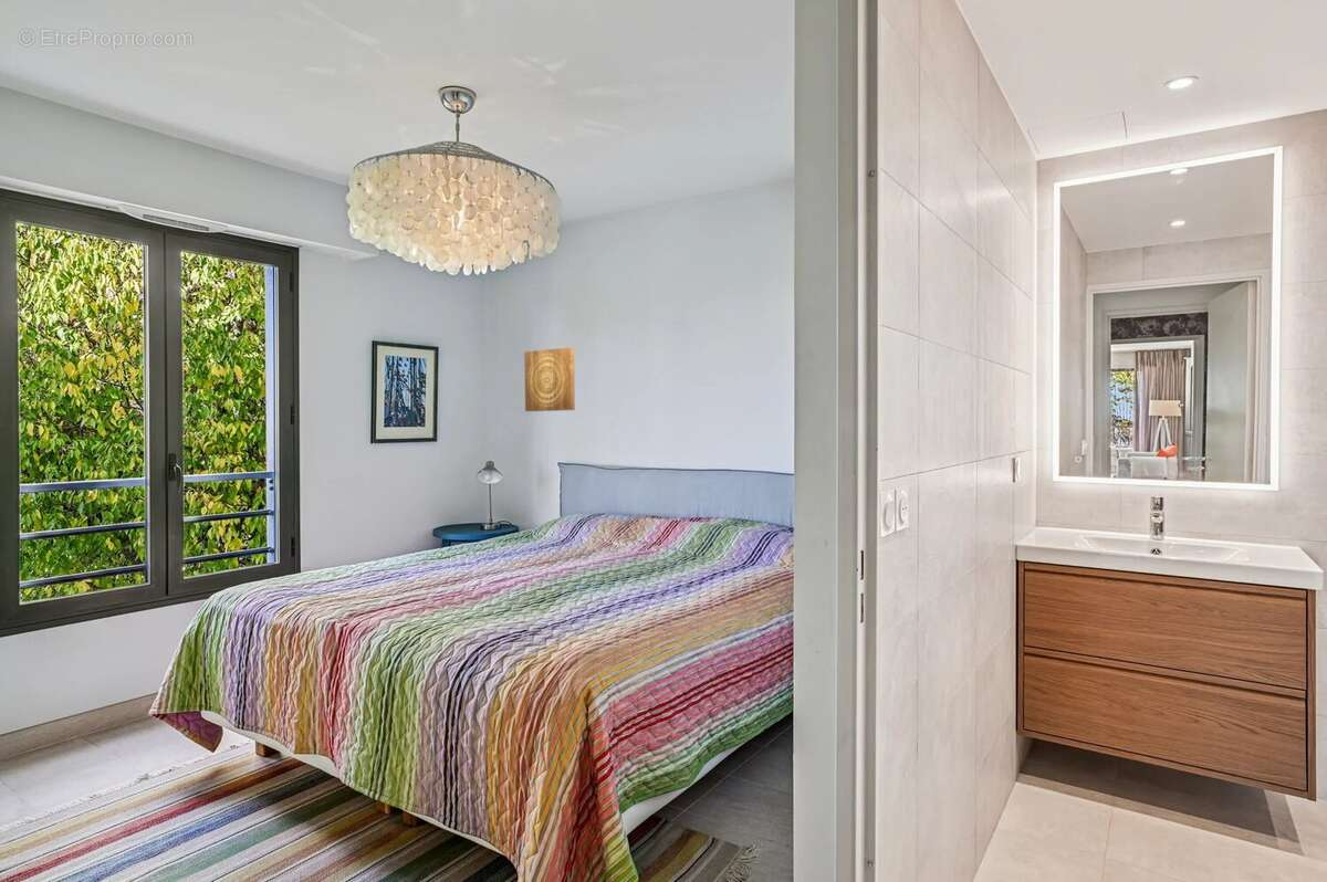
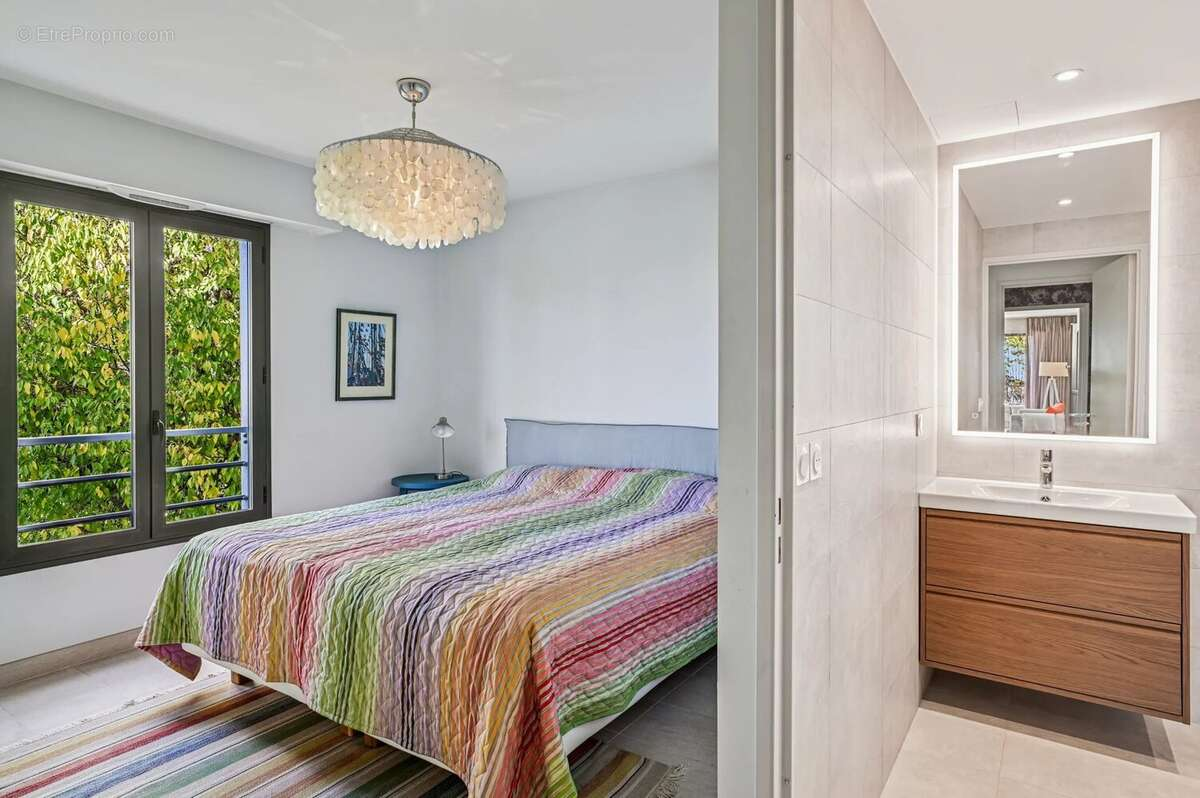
- wall art [523,346,576,412]
